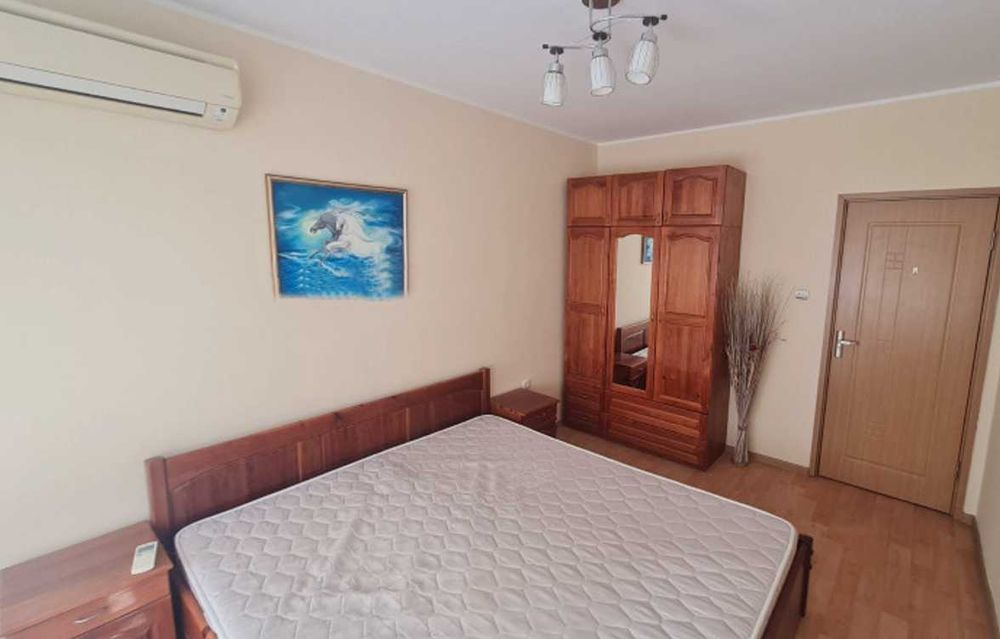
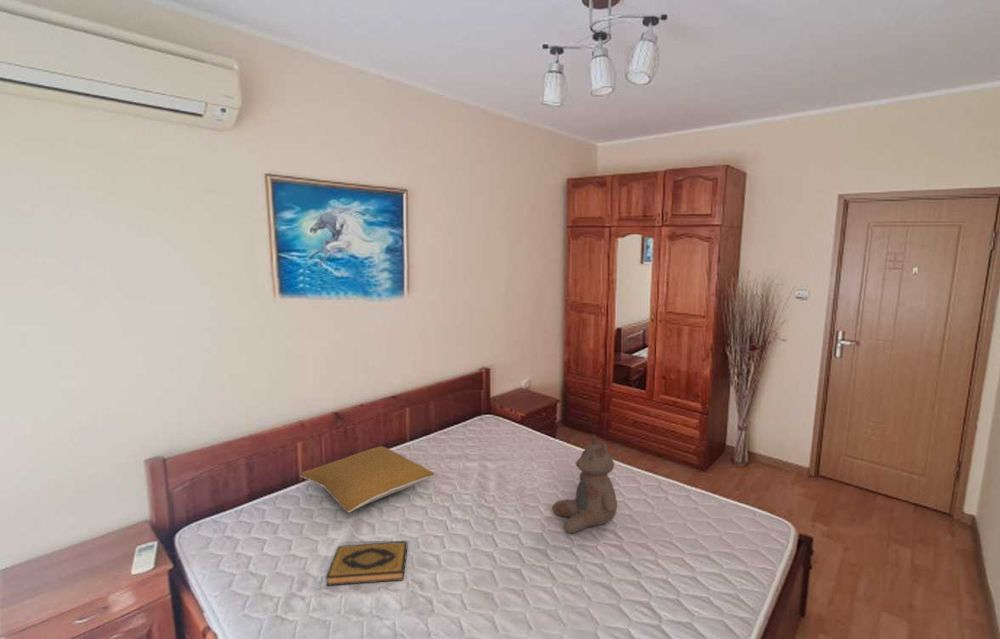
+ bear [552,433,618,534]
+ pillow [299,445,435,513]
+ hardback book [325,541,408,587]
